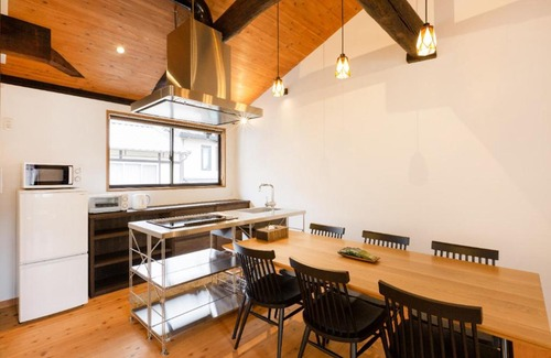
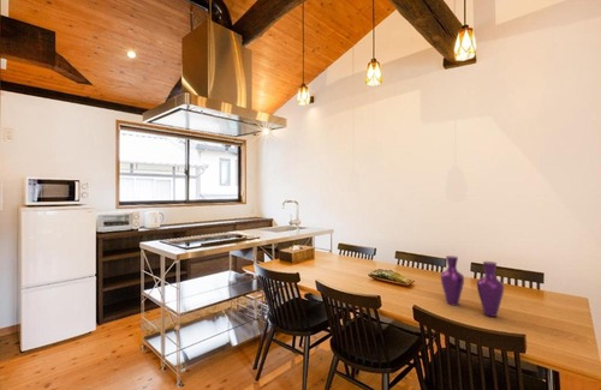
+ vase [439,254,505,318]
